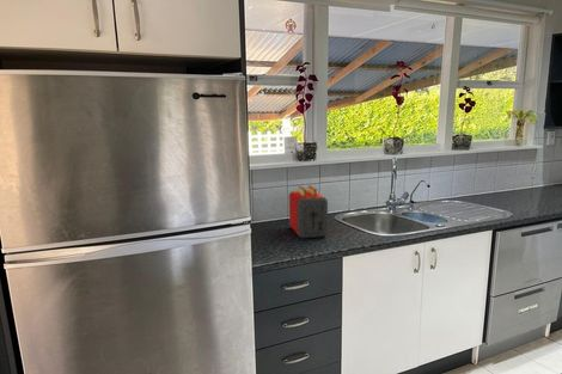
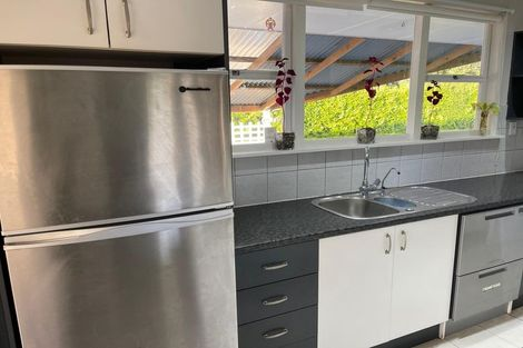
- toaster [288,184,329,239]
